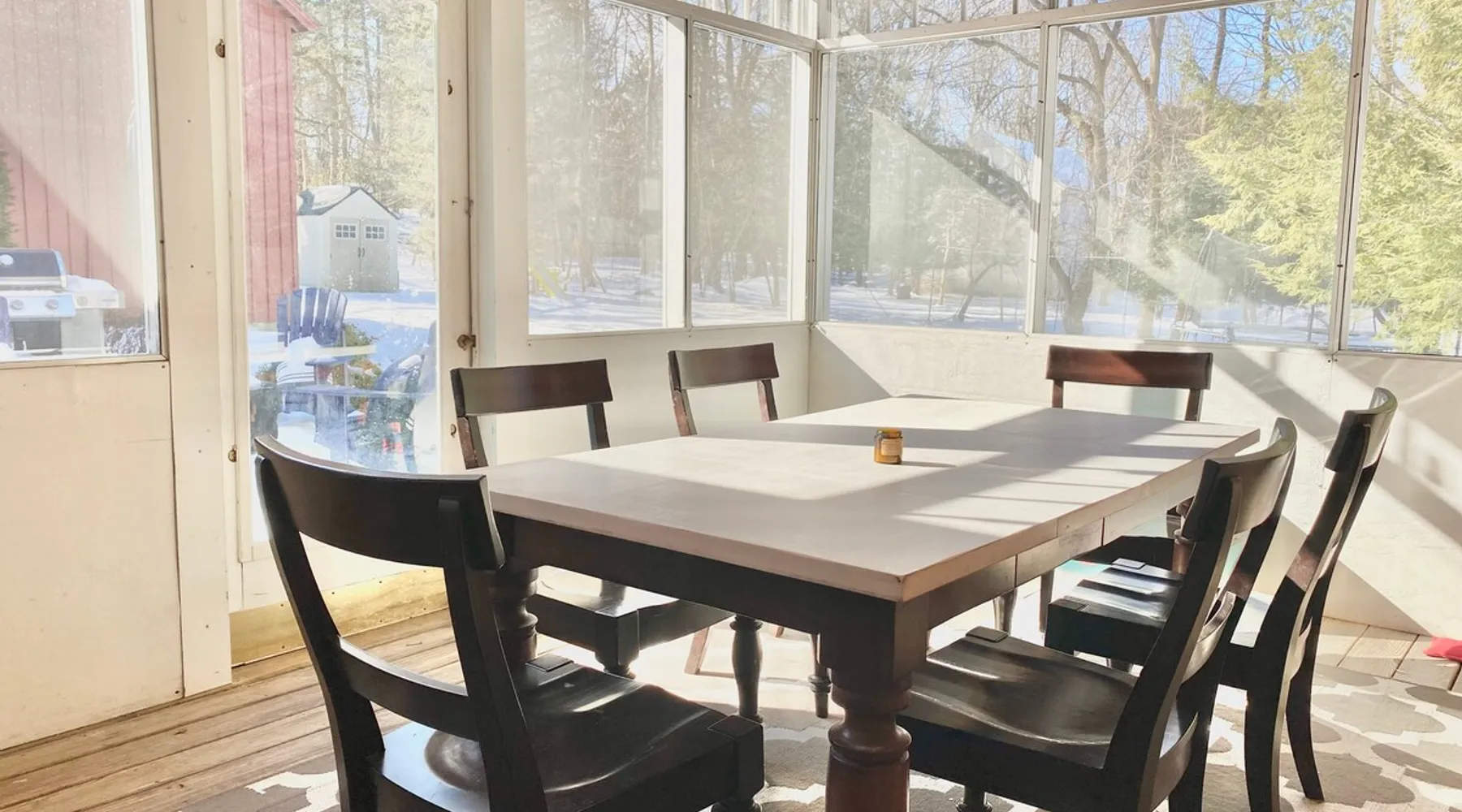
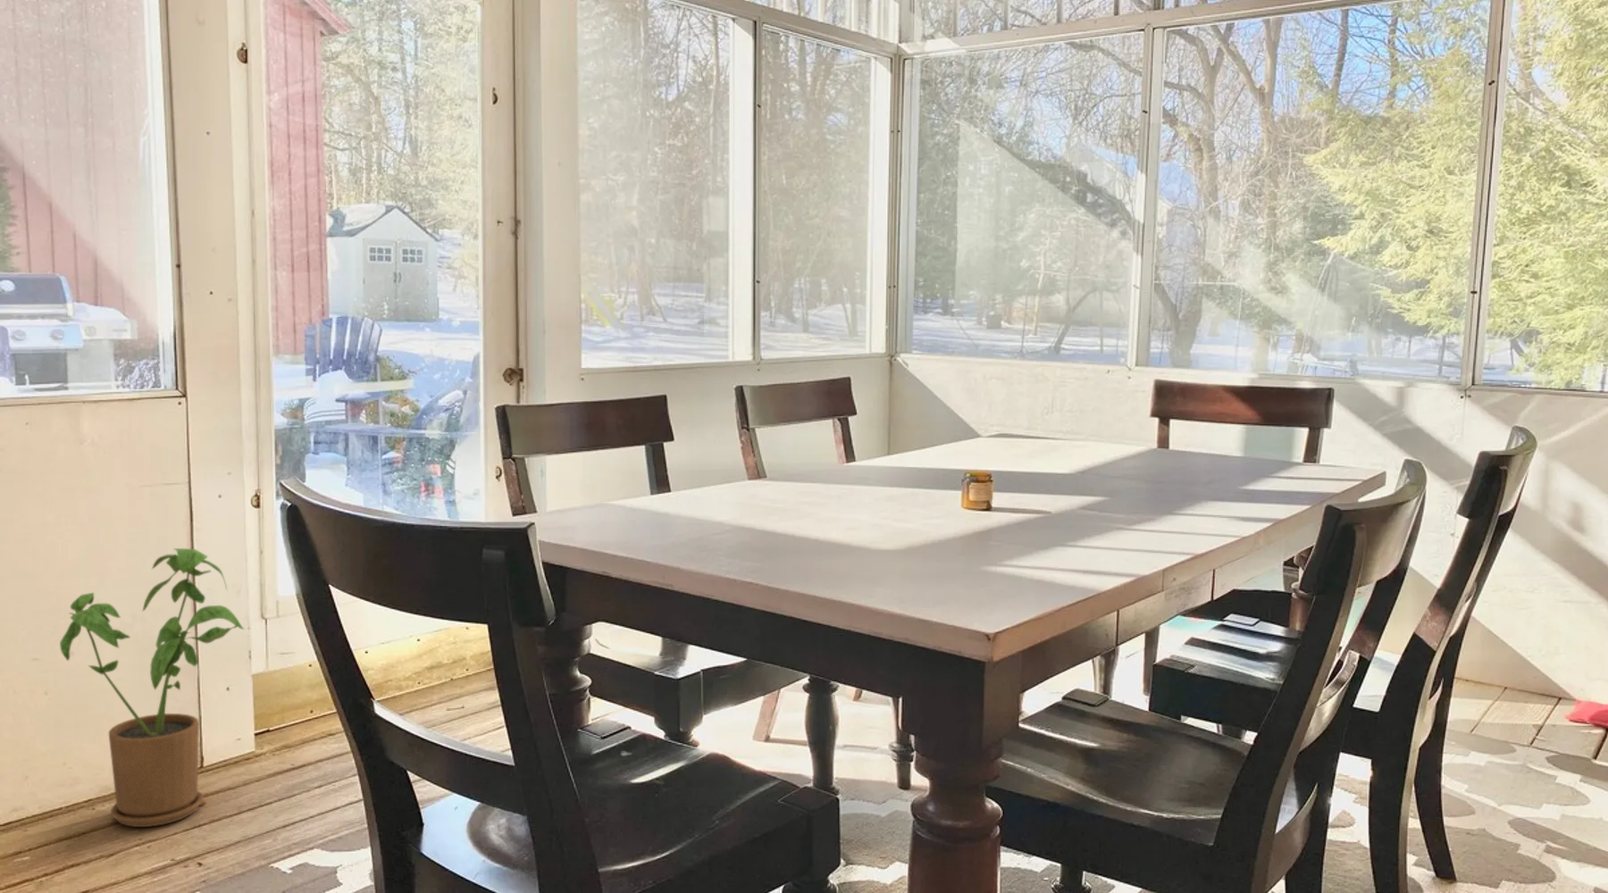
+ house plant [59,548,245,828]
